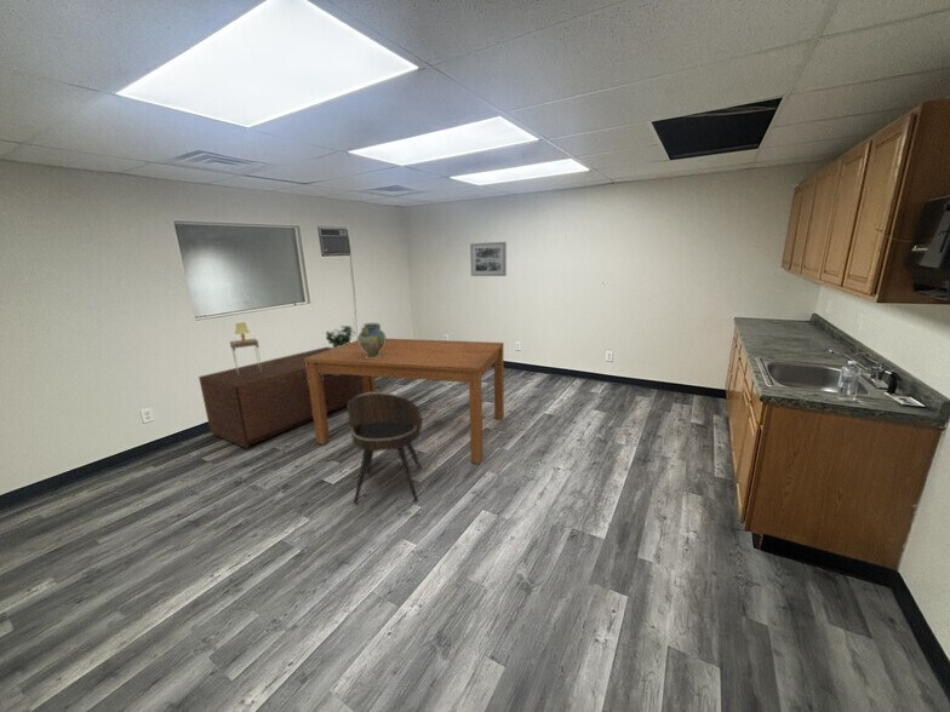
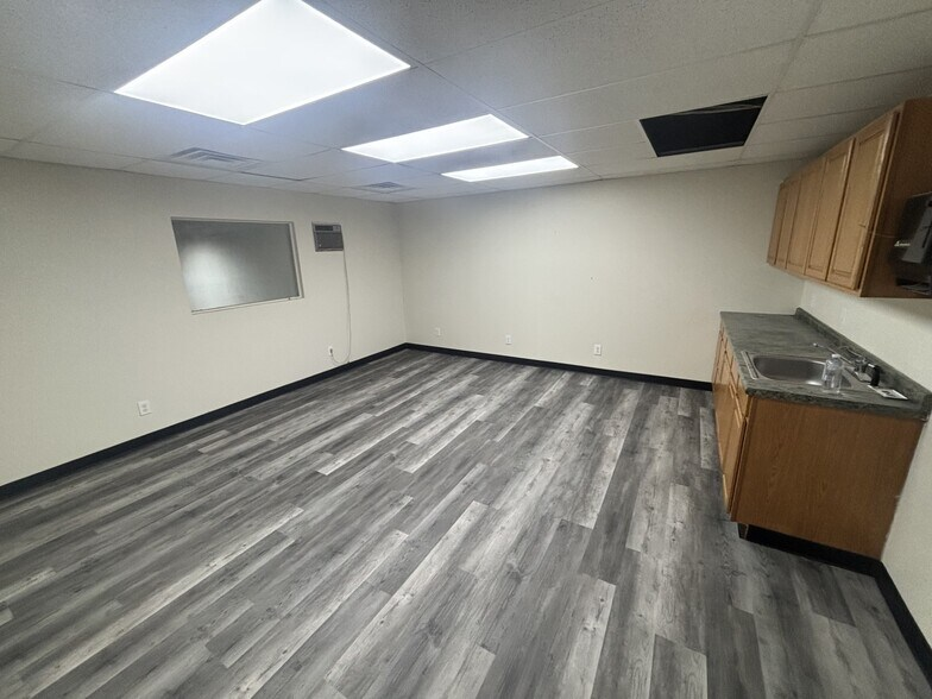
- dining chair [345,391,423,505]
- wall art [469,241,508,277]
- potted plant [325,325,357,349]
- ceramic jug [356,322,387,358]
- dining table [305,338,505,465]
- storage trunk [198,346,364,449]
- table lamp [229,322,262,373]
